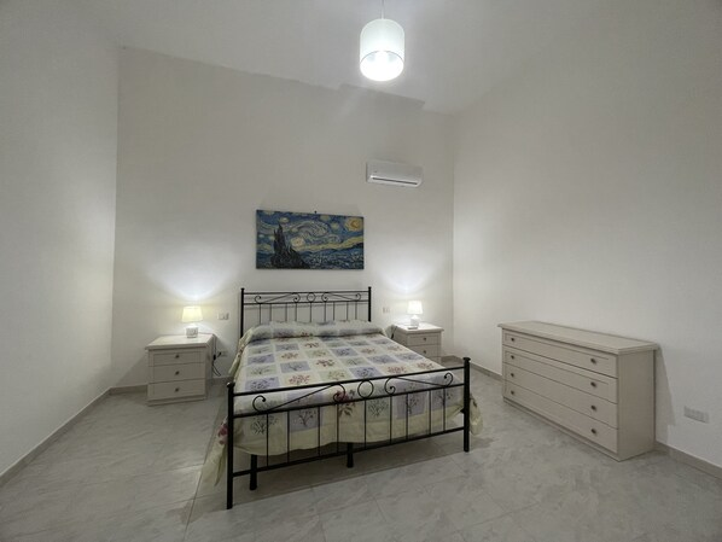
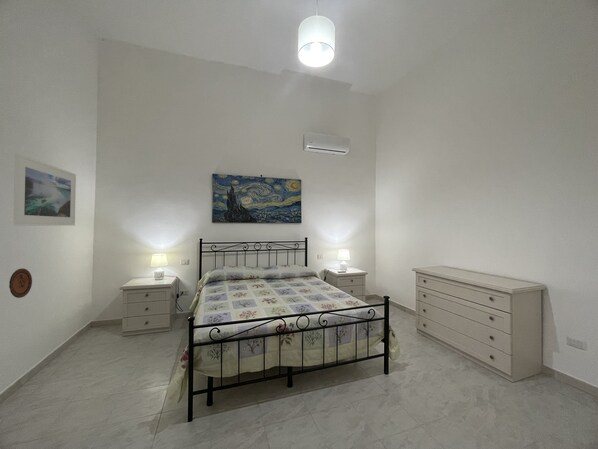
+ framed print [13,153,77,227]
+ decorative plate [8,267,33,299]
